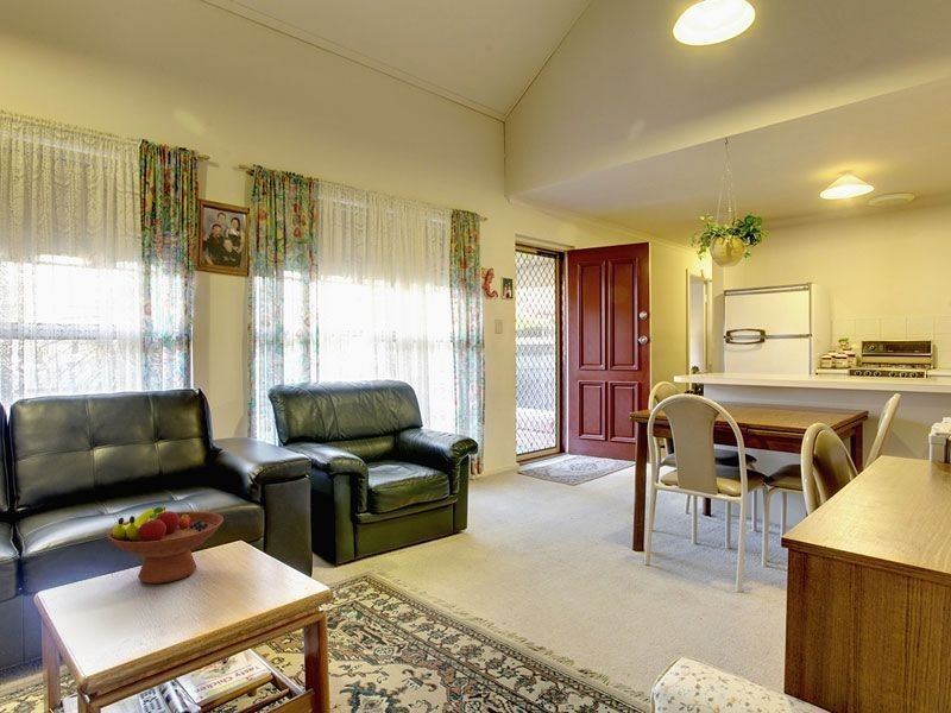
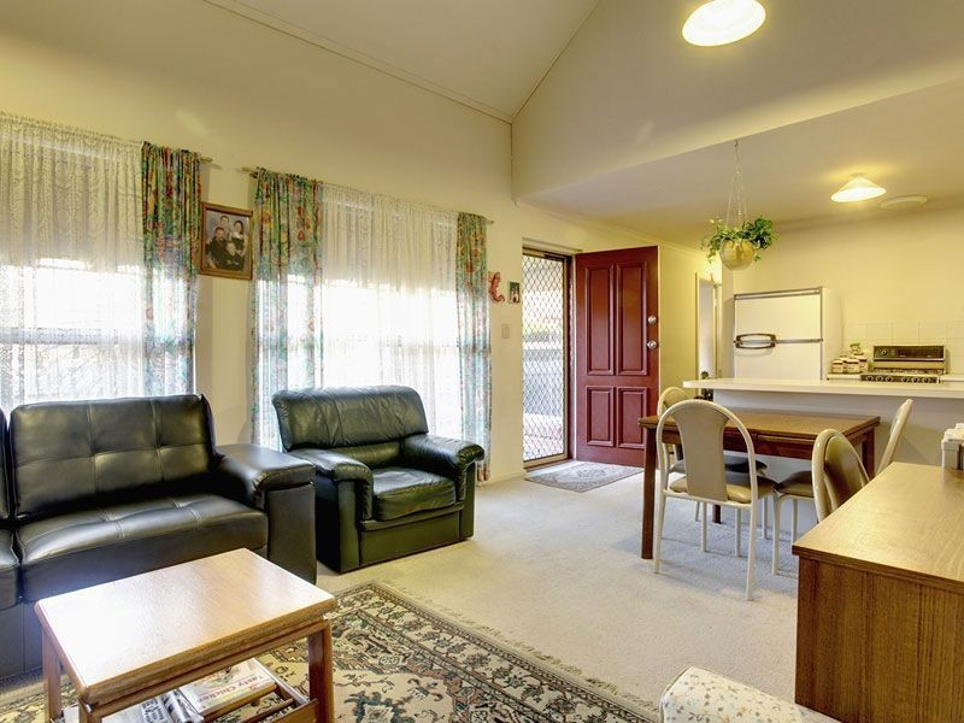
- fruit bowl [106,506,225,585]
